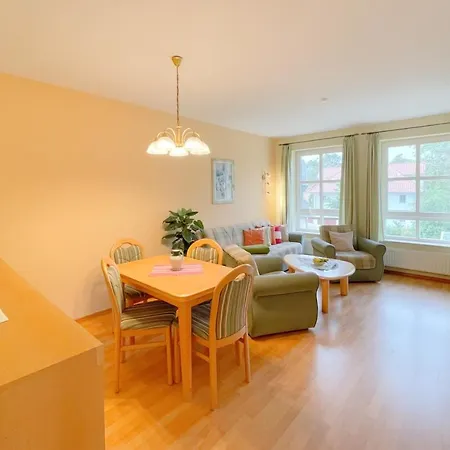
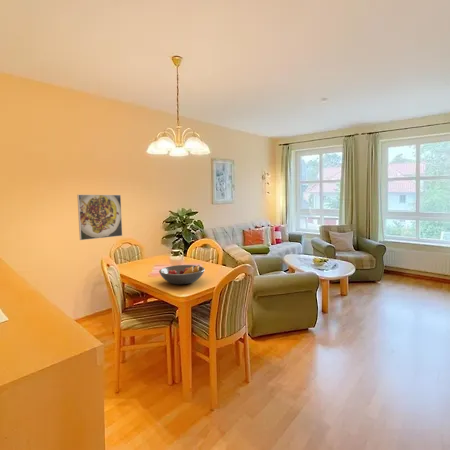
+ fruit bowl [158,264,206,285]
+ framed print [76,194,123,241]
